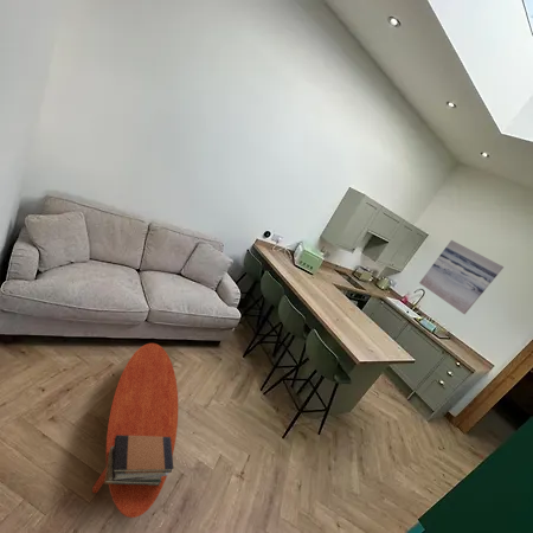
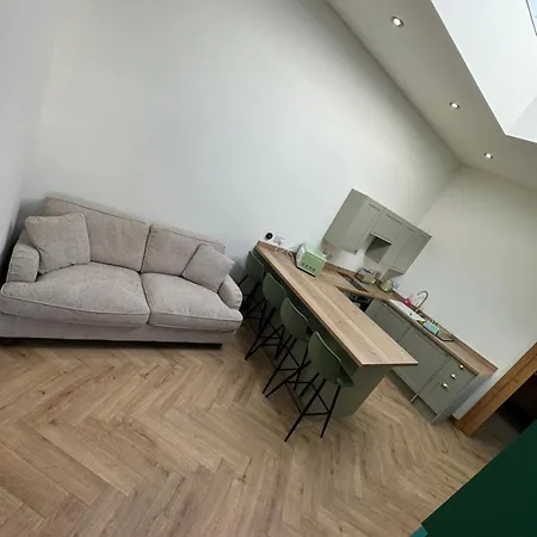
- wall art [418,239,505,315]
- book stack [103,435,174,486]
- coffee table [91,342,179,519]
